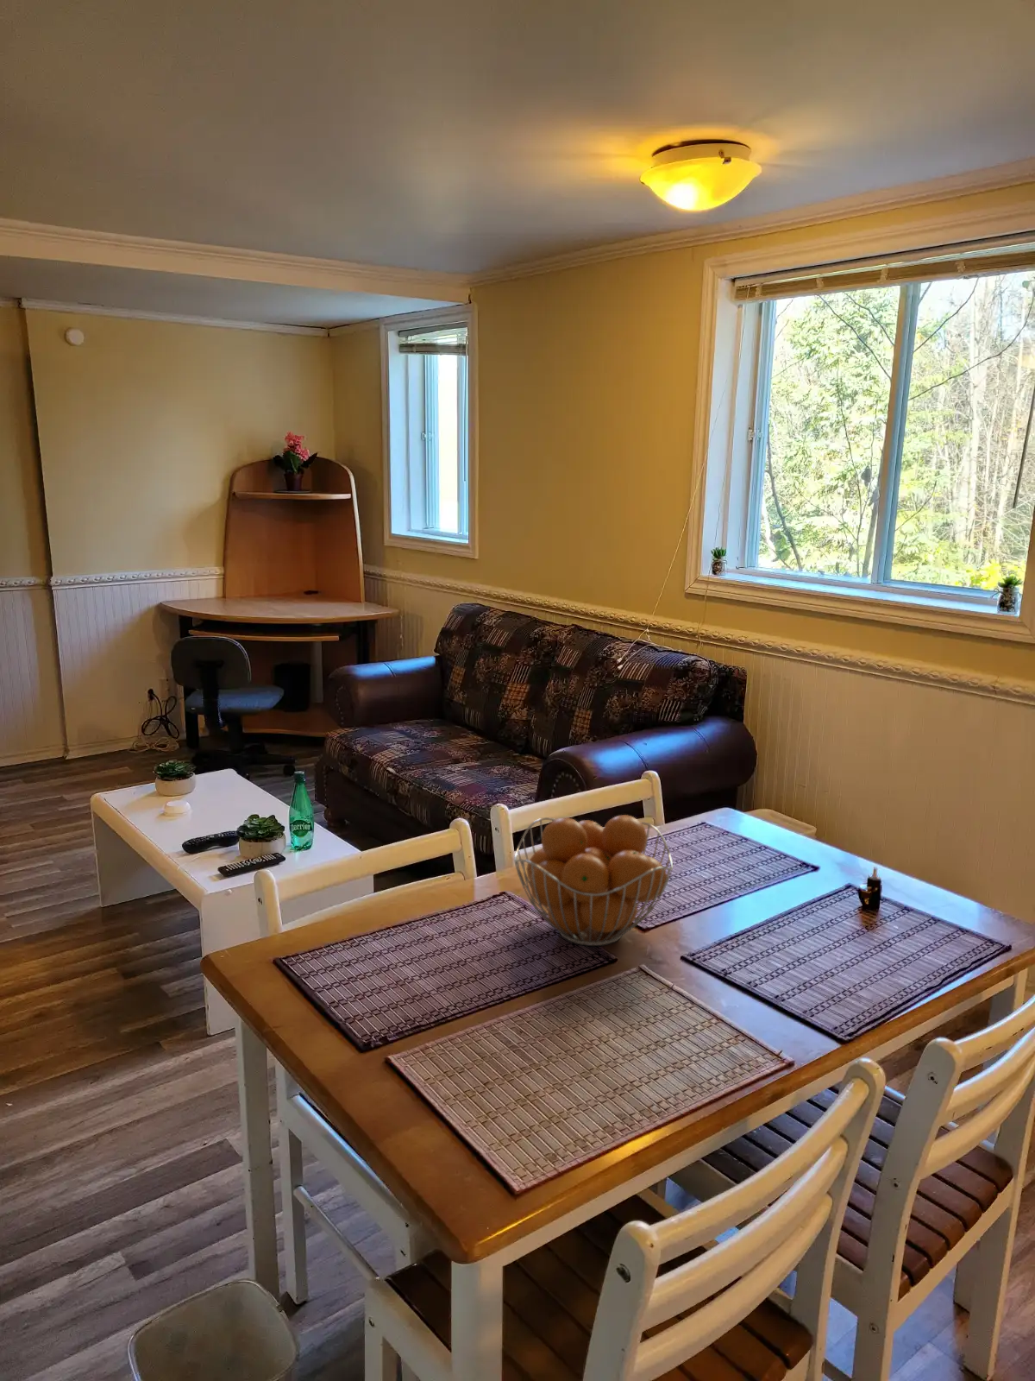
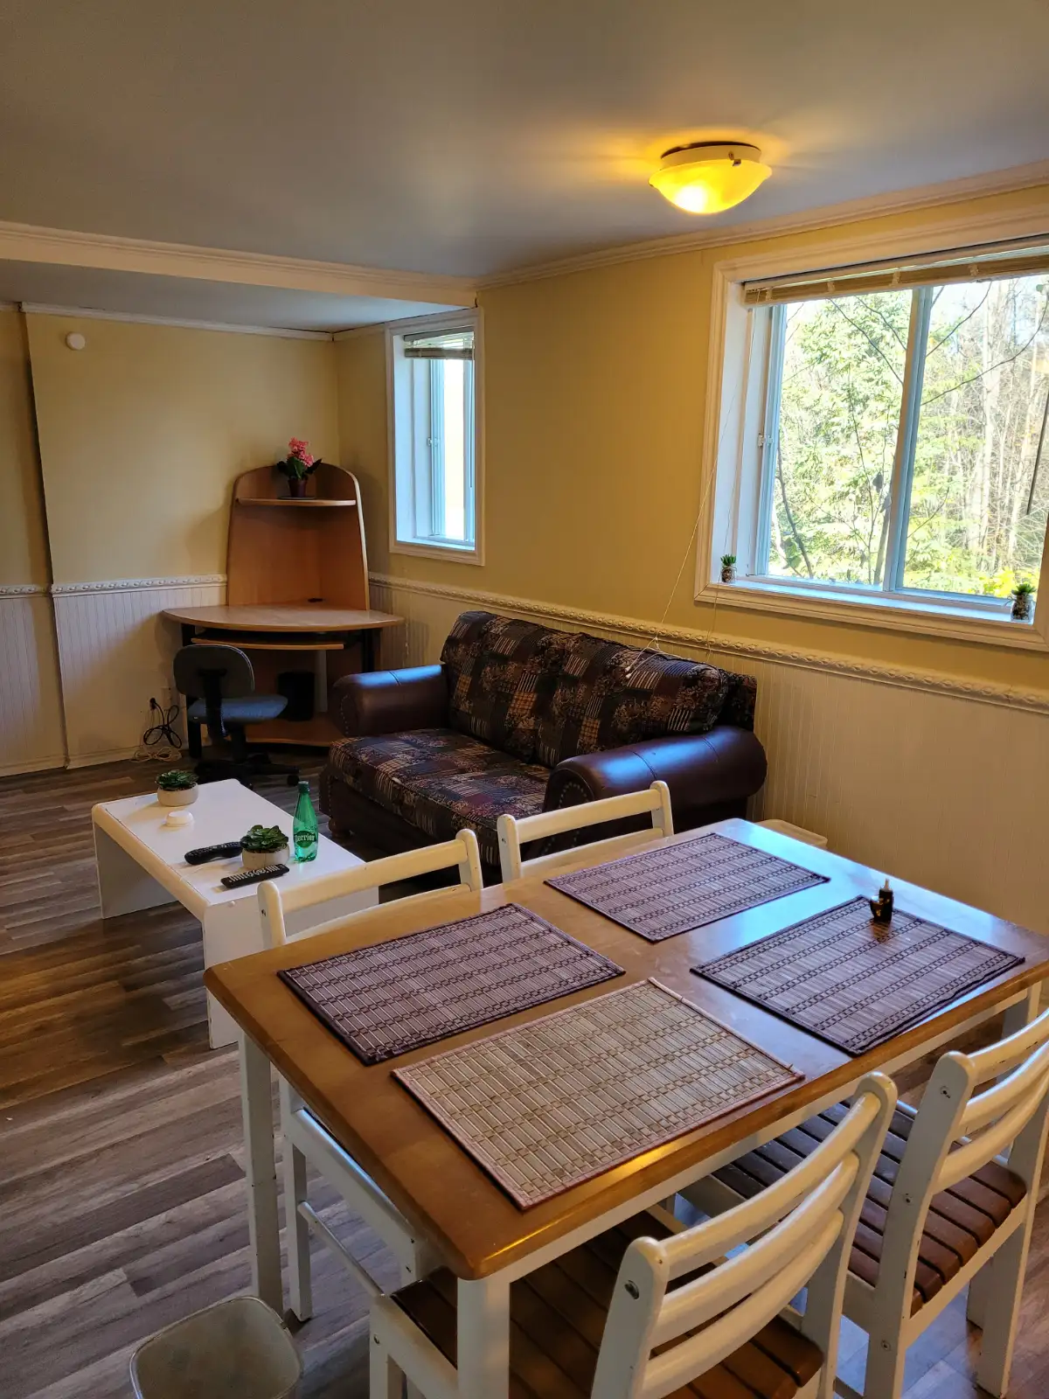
- fruit basket [513,814,674,947]
